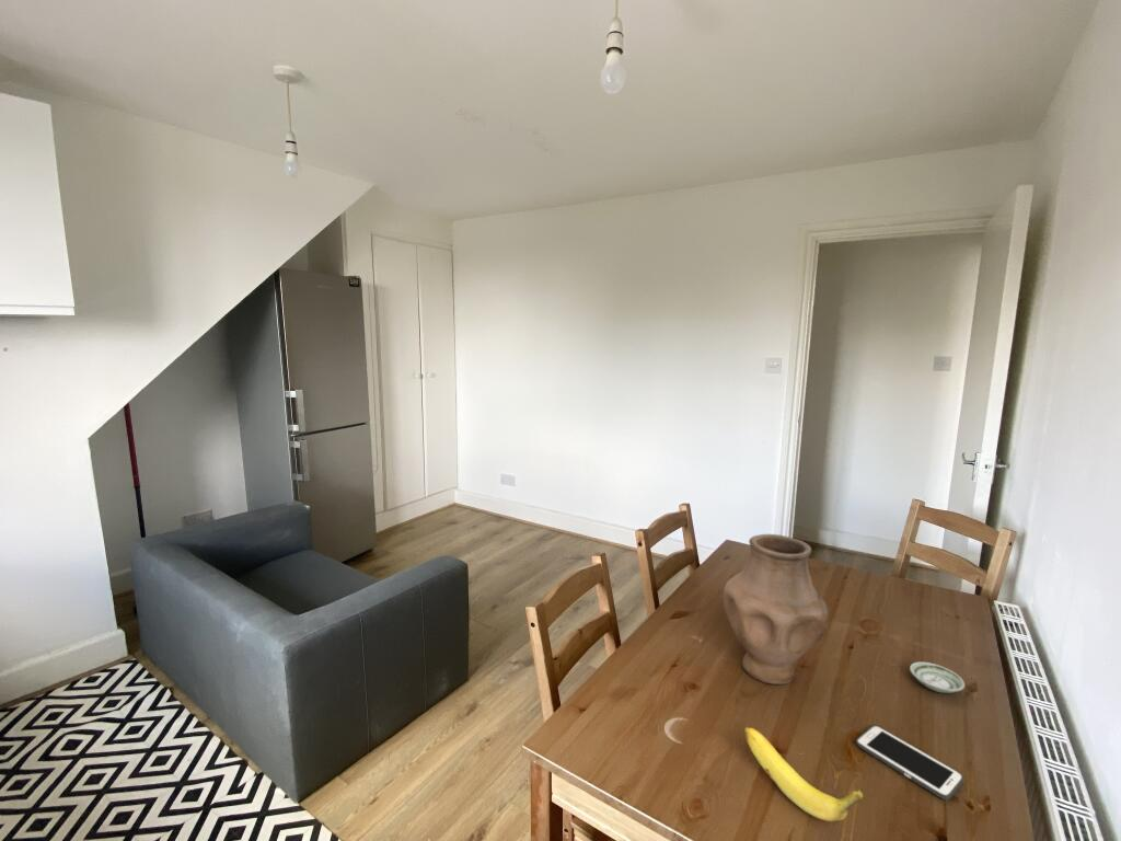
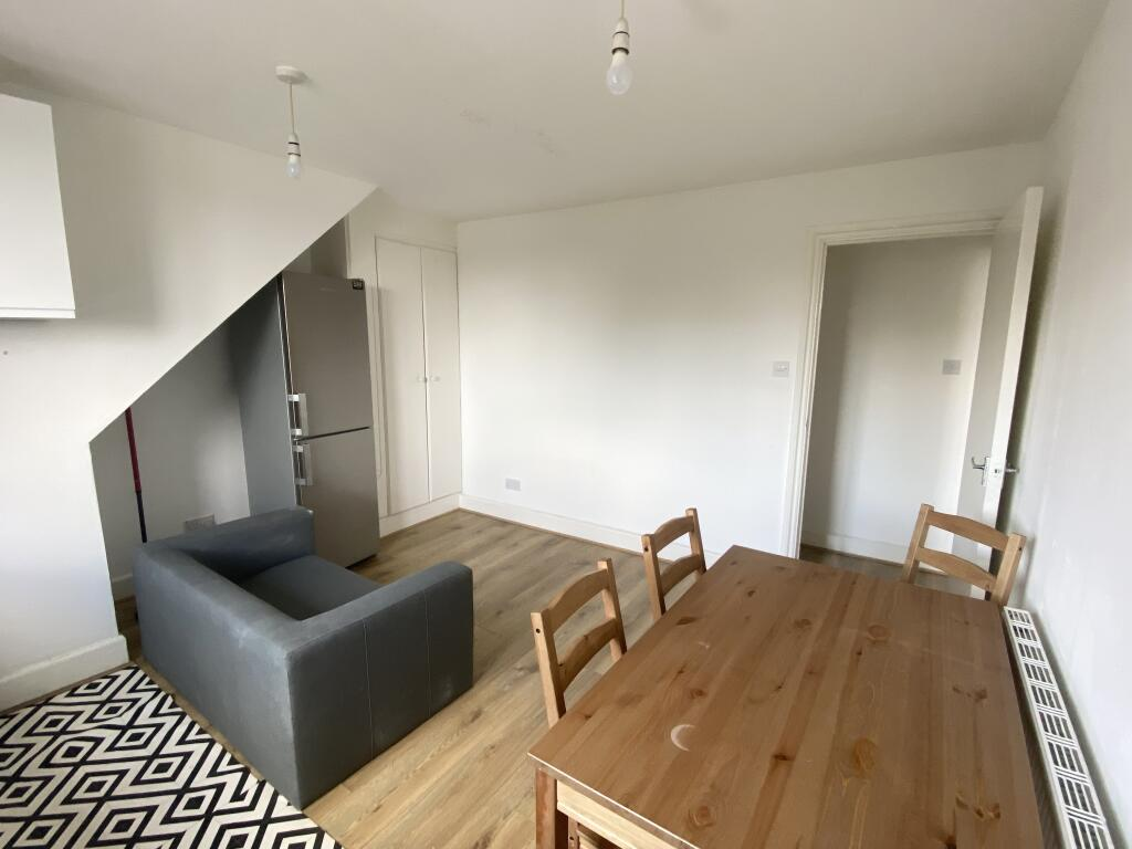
- banana [743,725,864,822]
- cell phone [855,724,964,802]
- saucer [909,661,966,694]
- vase [723,533,829,686]
